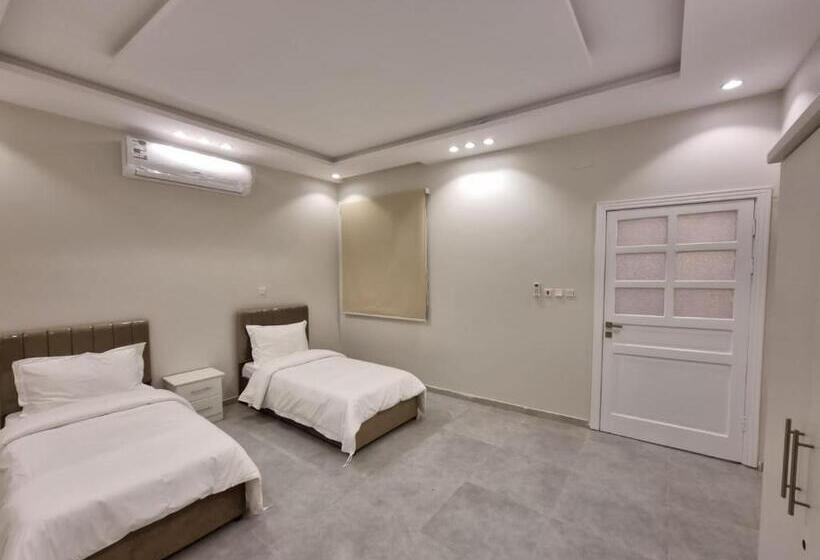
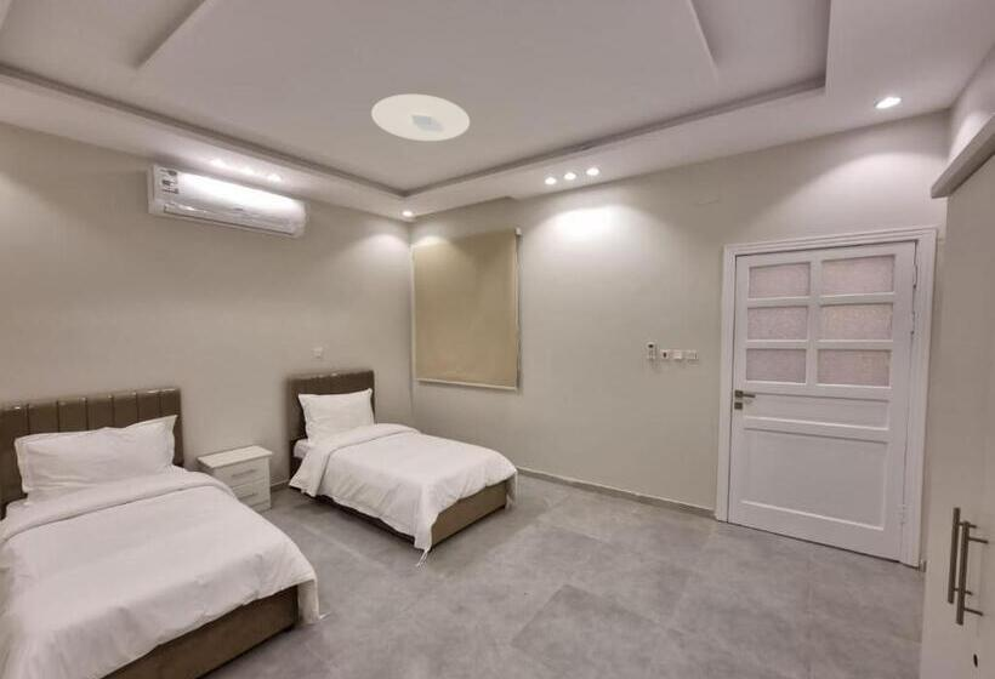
+ ceiling light [370,93,471,142]
